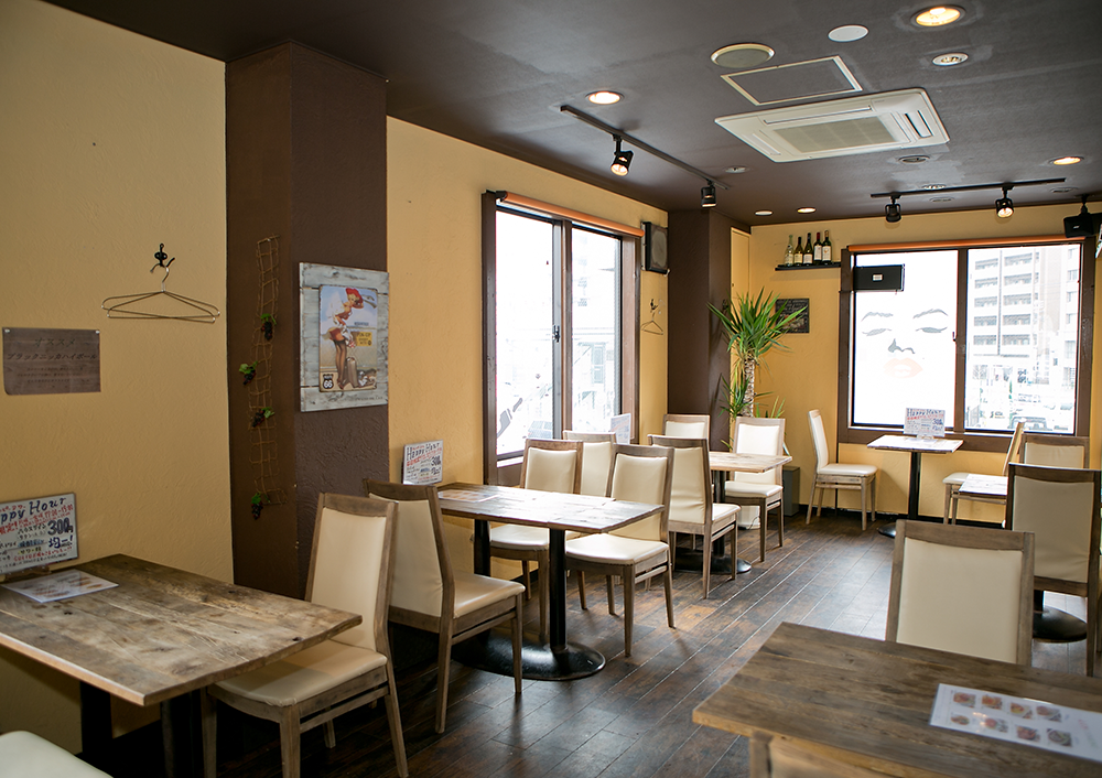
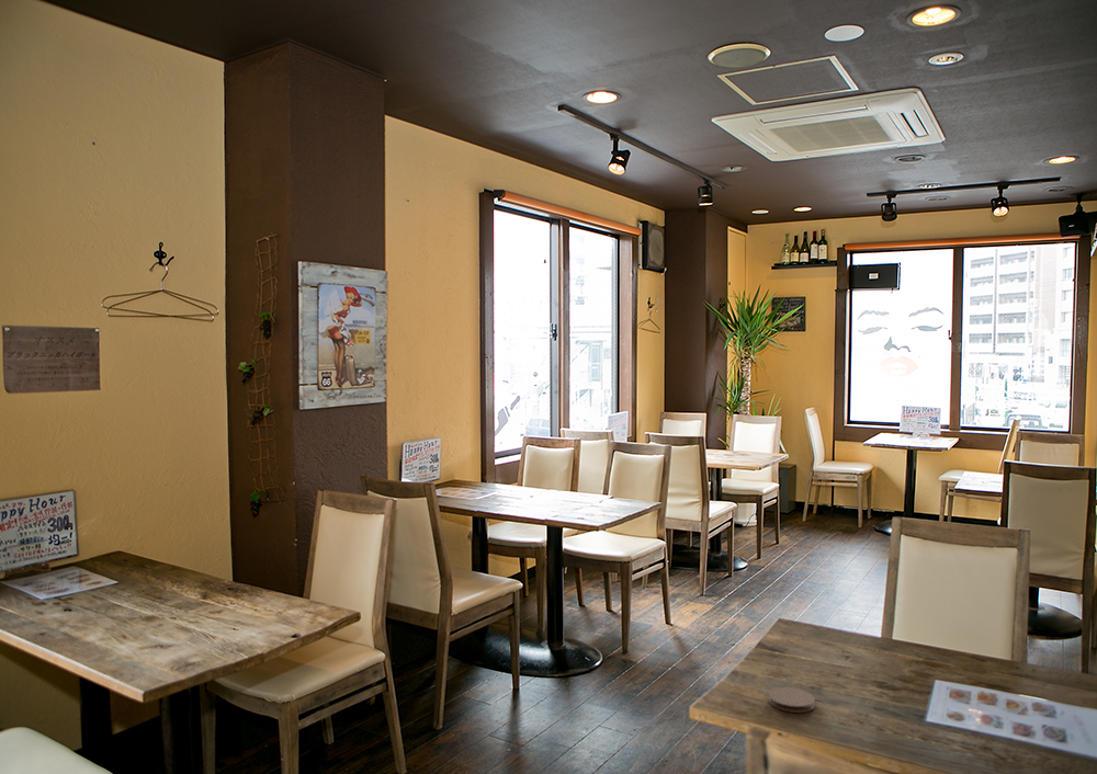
+ coaster [767,686,816,714]
